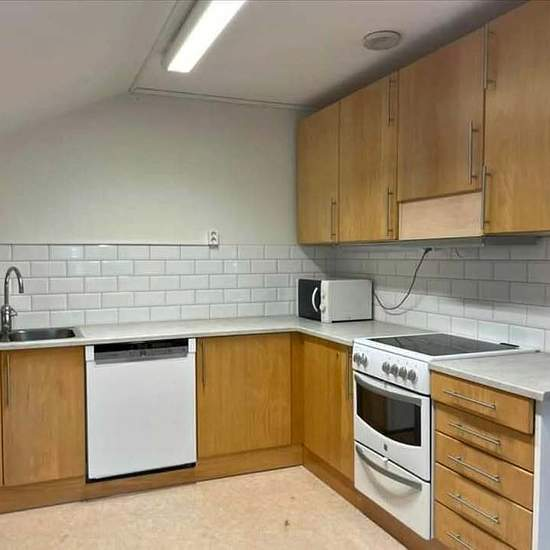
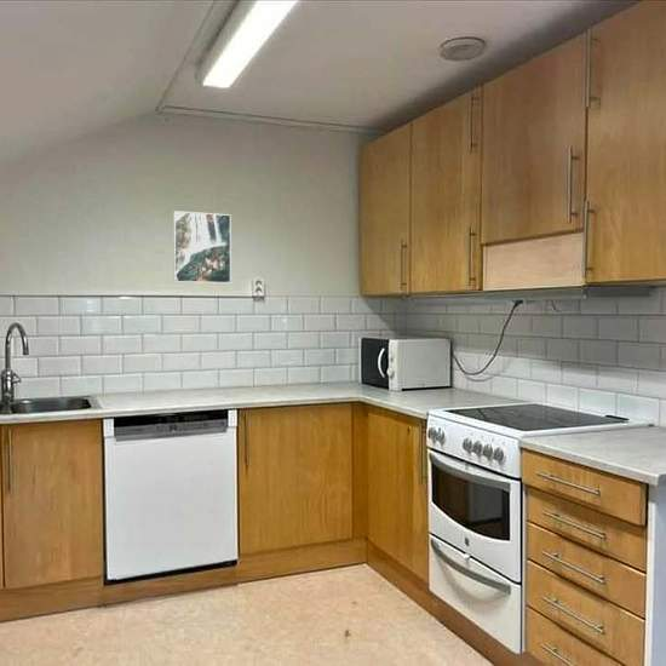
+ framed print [172,209,232,285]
